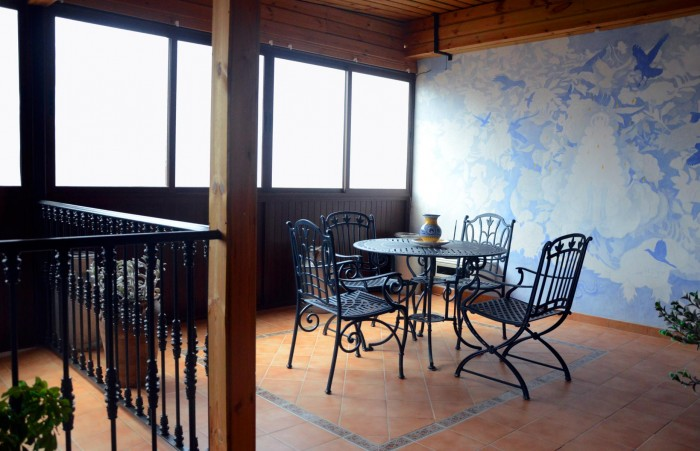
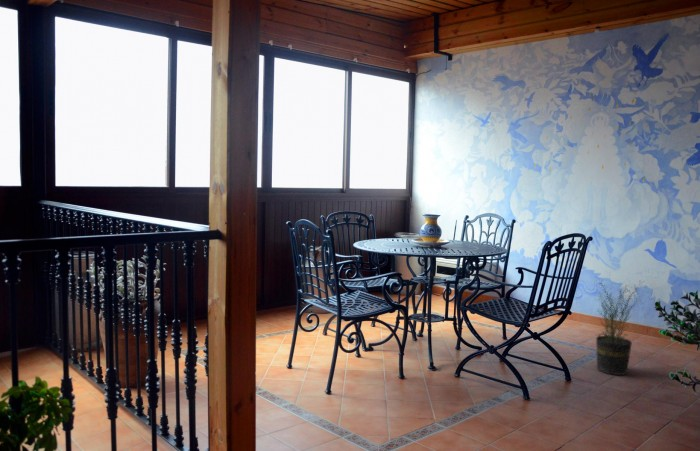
+ potted plant [595,276,646,376]
